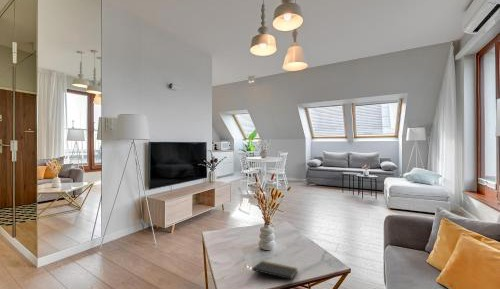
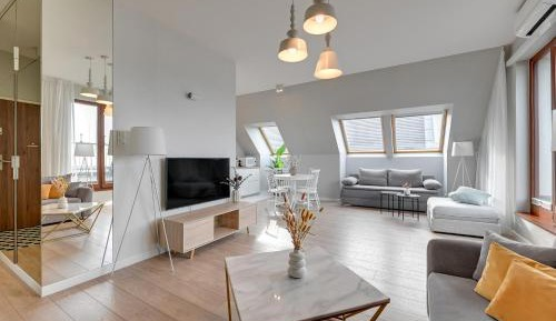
- notepad [251,260,299,286]
